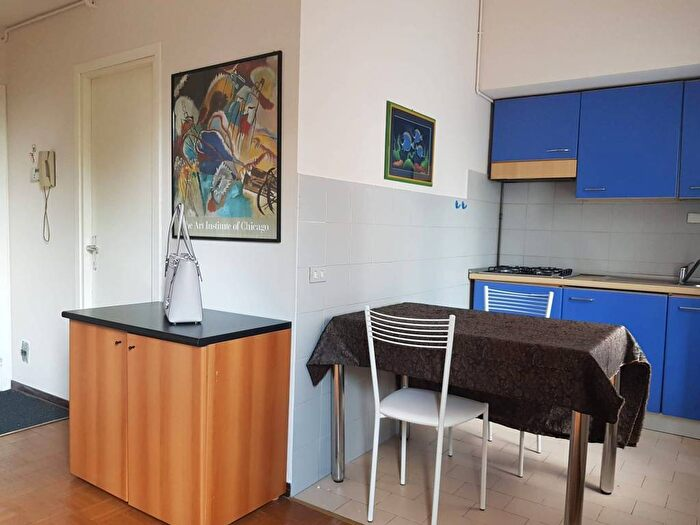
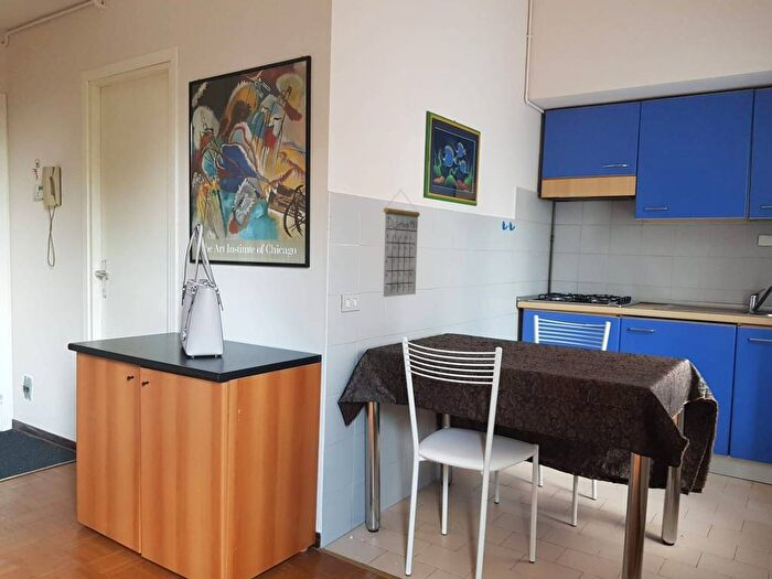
+ calendar [382,190,421,298]
